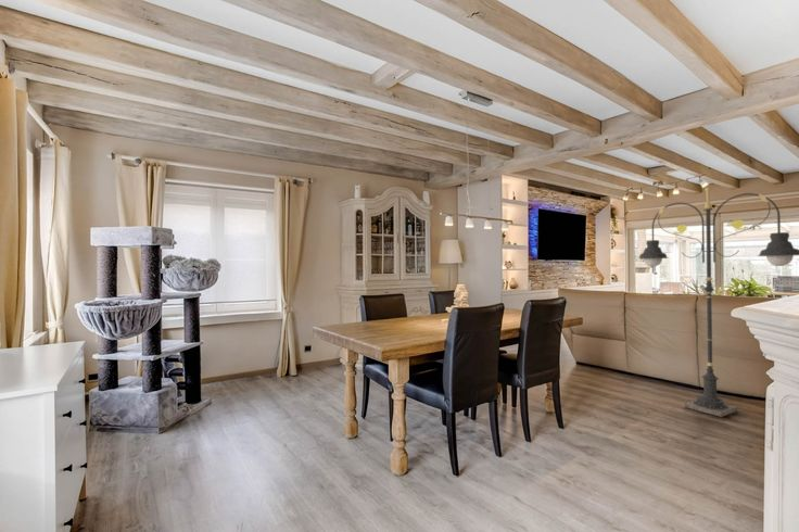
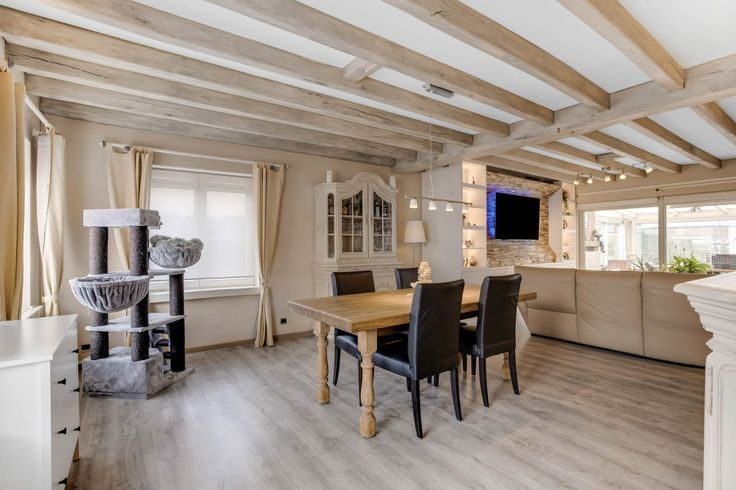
- floor lamp [638,187,799,418]
